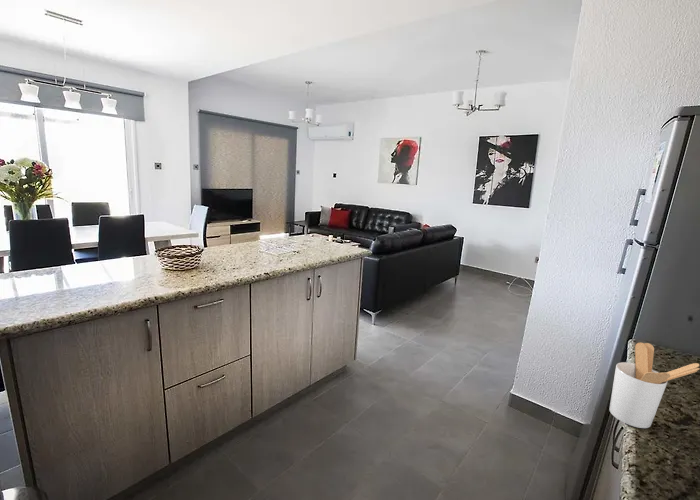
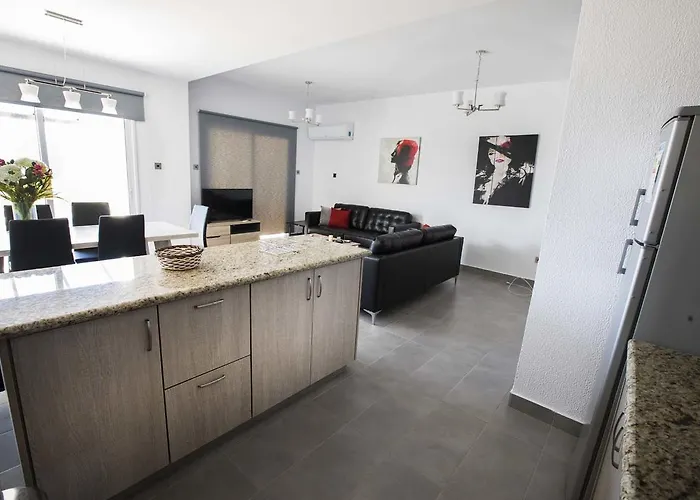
- utensil holder [608,342,700,429]
